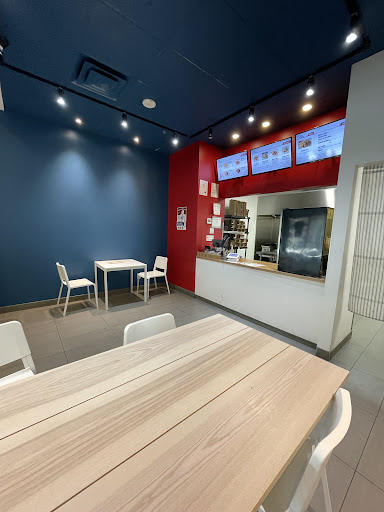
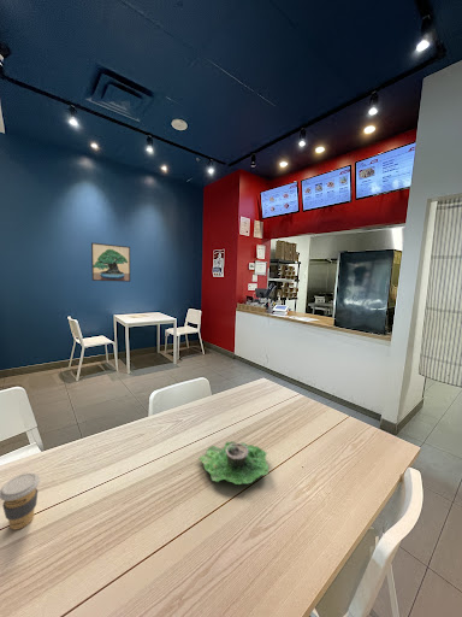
+ coffee cup [0,472,41,530]
+ succulent planter [199,441,270,486]
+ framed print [90,241,131,283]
